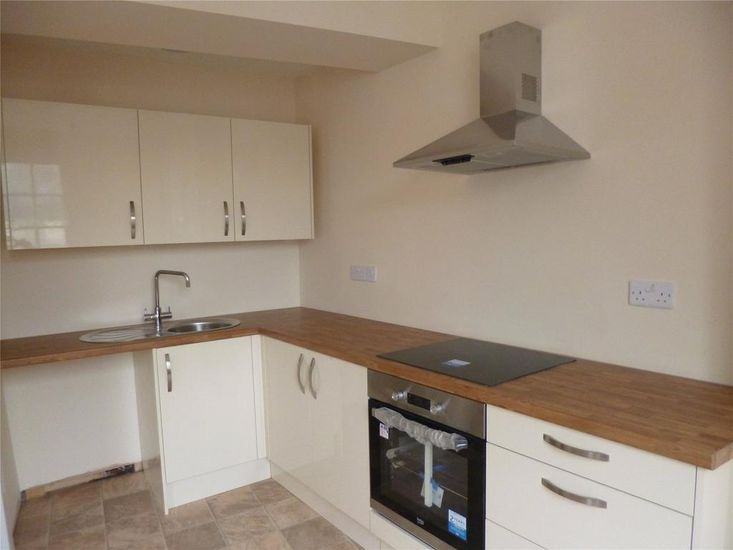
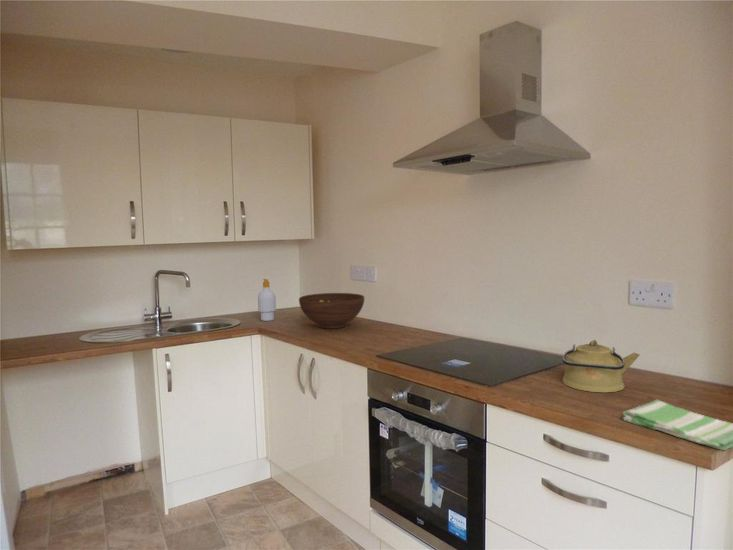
+ dish towel [621,399,733,451]
+ kettle [561,339,641,394]
+ fruit bowl [298,292,365,330]
+ soap bottle [257,278,277,322]
